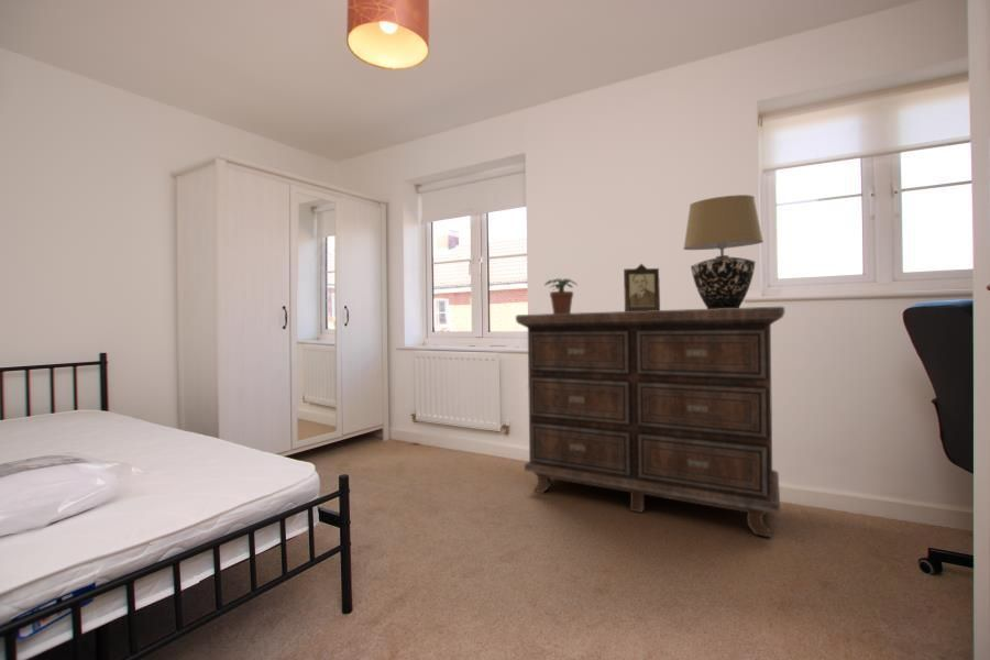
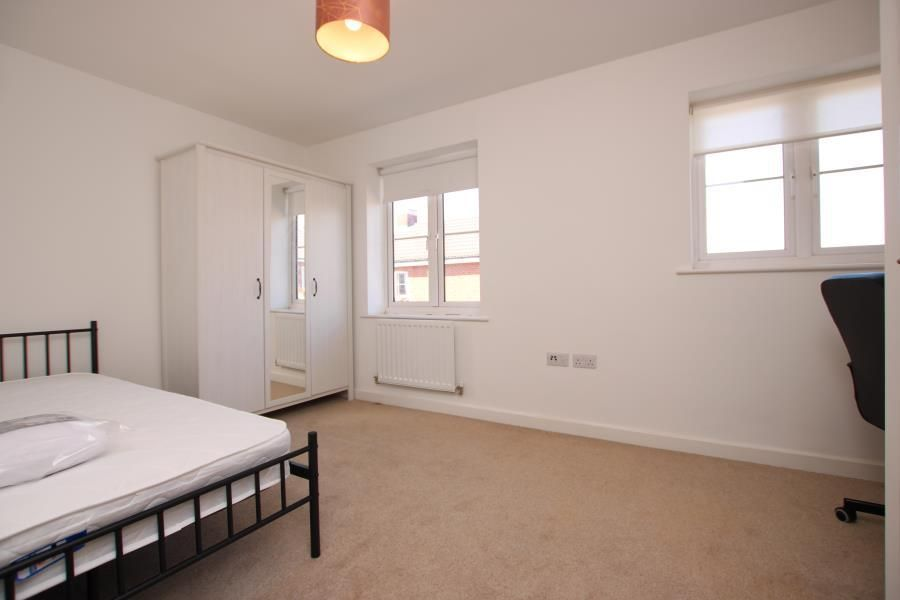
- table lamp [682,194,765,309]
- photo frame [623,263,661,311]
- dresser [515,306,785,538]
- potted plant [543,277,578,314]
